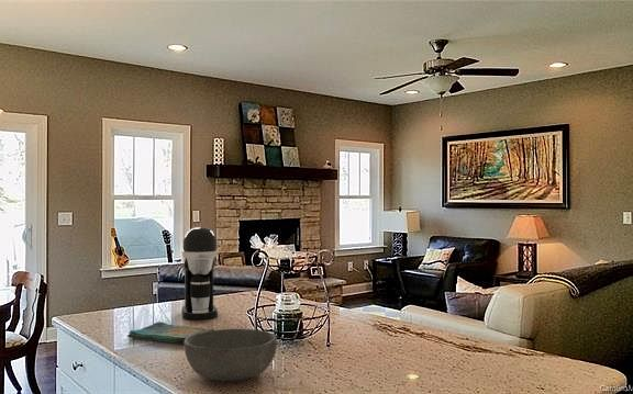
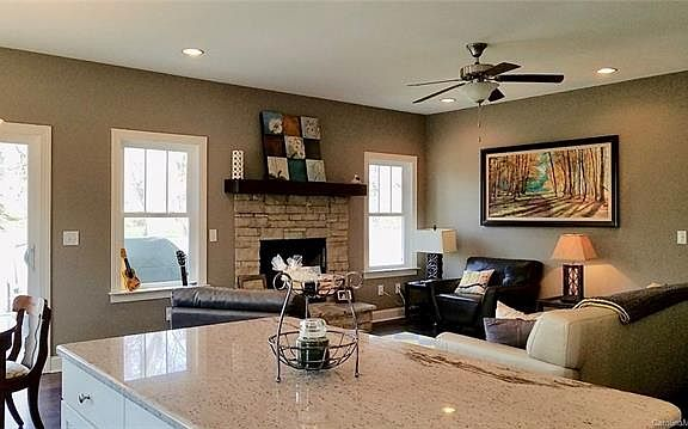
- coffee maker [180,226,219,320]
- bowl [182,328,278,382]
- dish towel [126,320,215,345]
